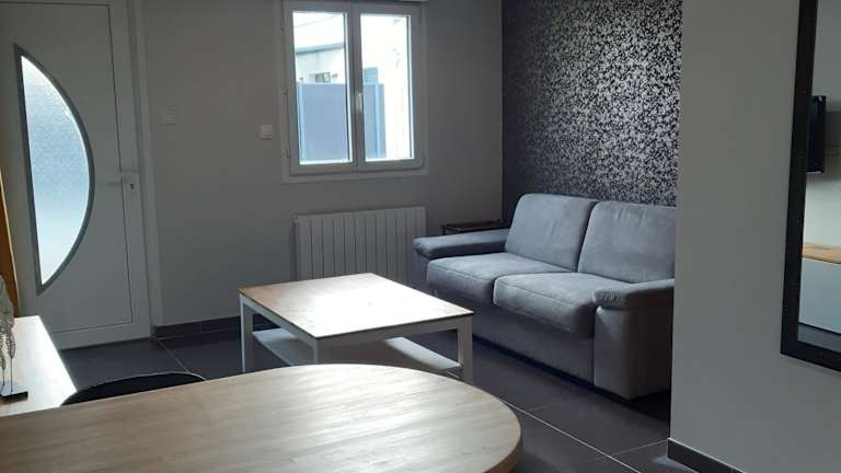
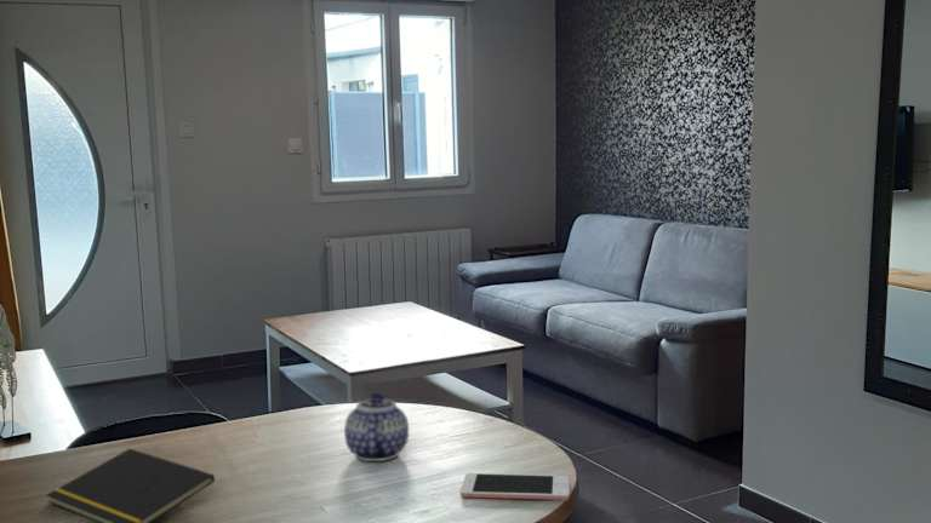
+ teapot [343,391,410,462]
+ cell phone [459,472,571,501]
+ notepad [45,448,216,523]
